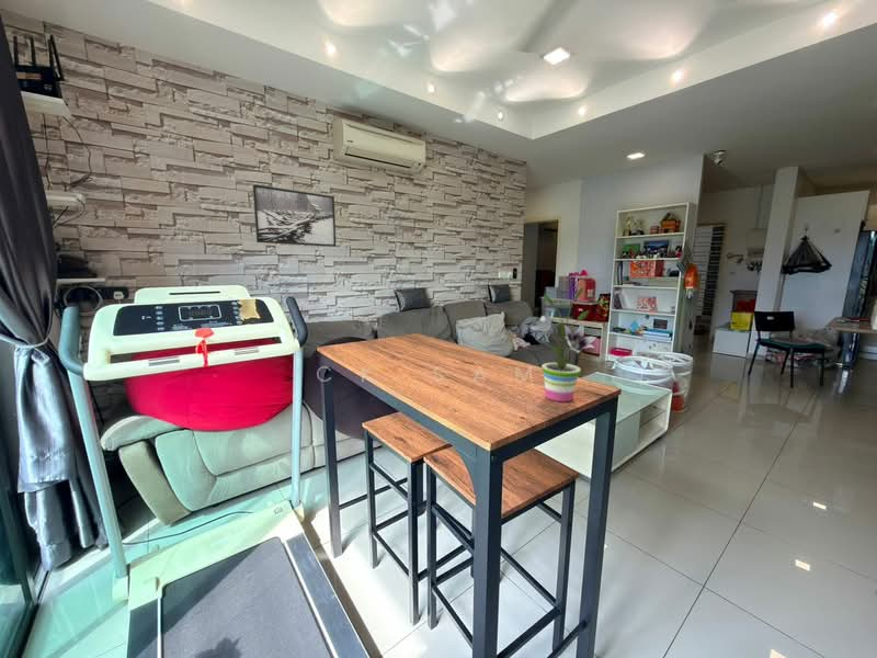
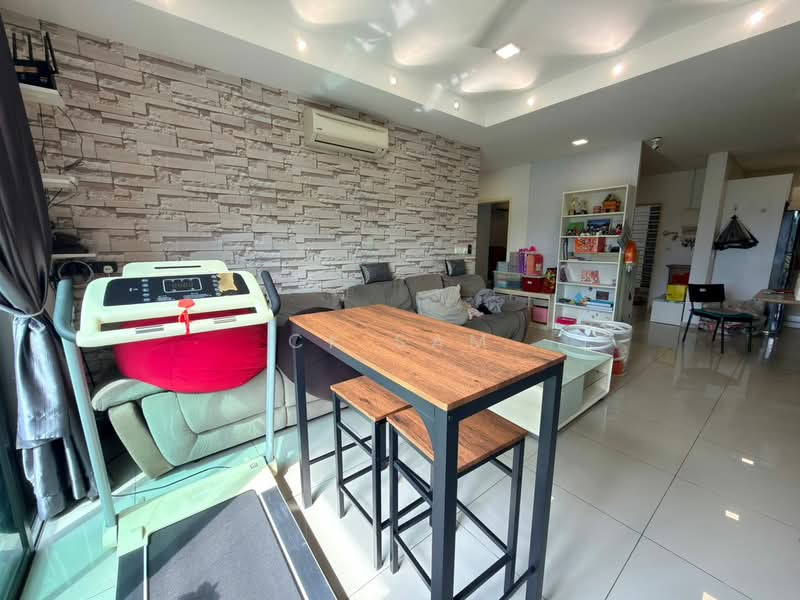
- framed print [251,183,337,248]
- potted plant [526,286,597,402]
